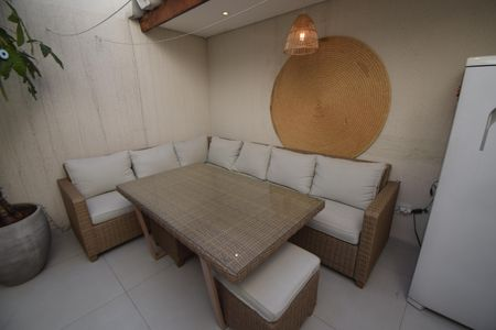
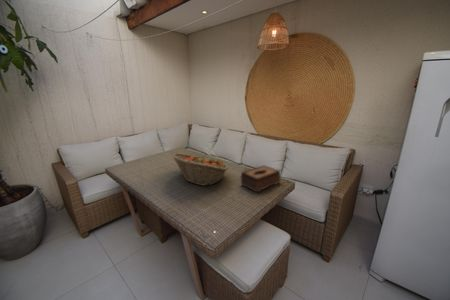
+ tissue box [240,165,282,193]
+ fruit basket [170,152,229,187]
